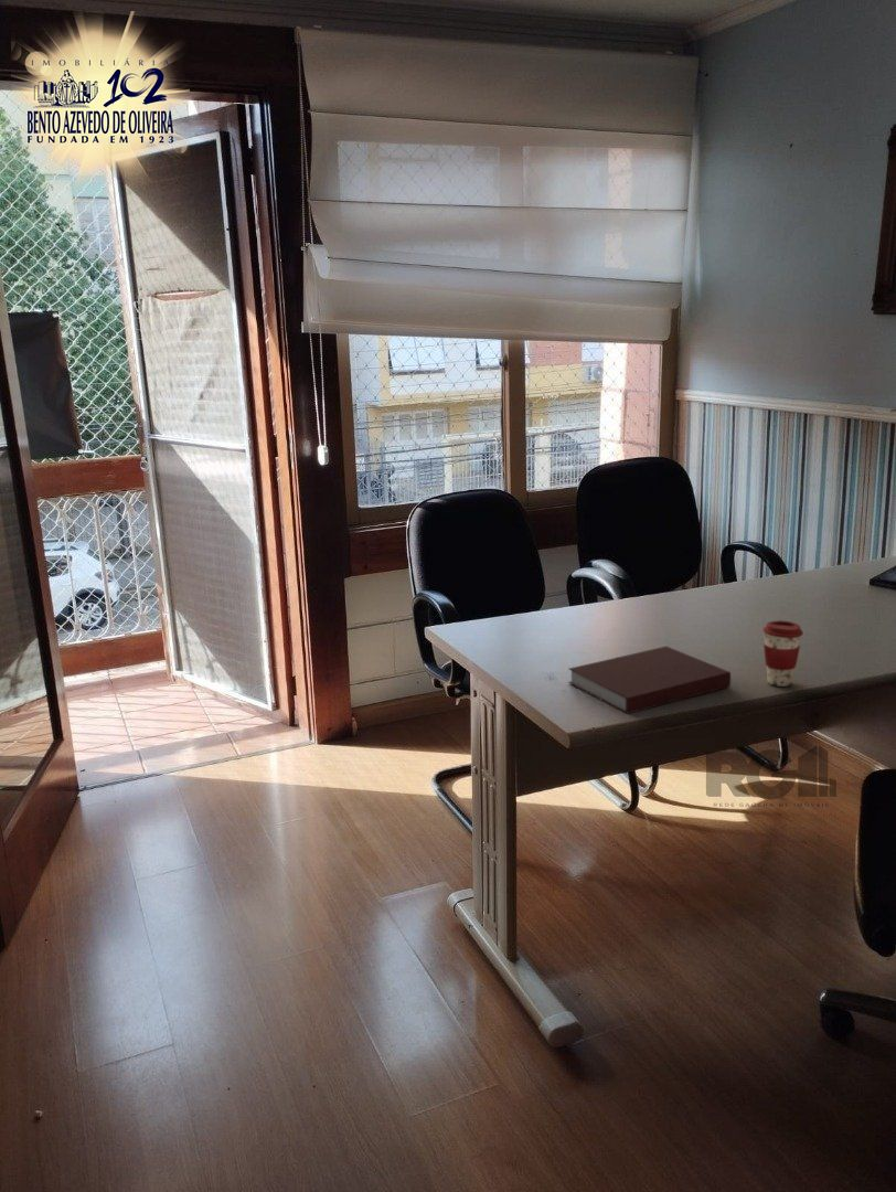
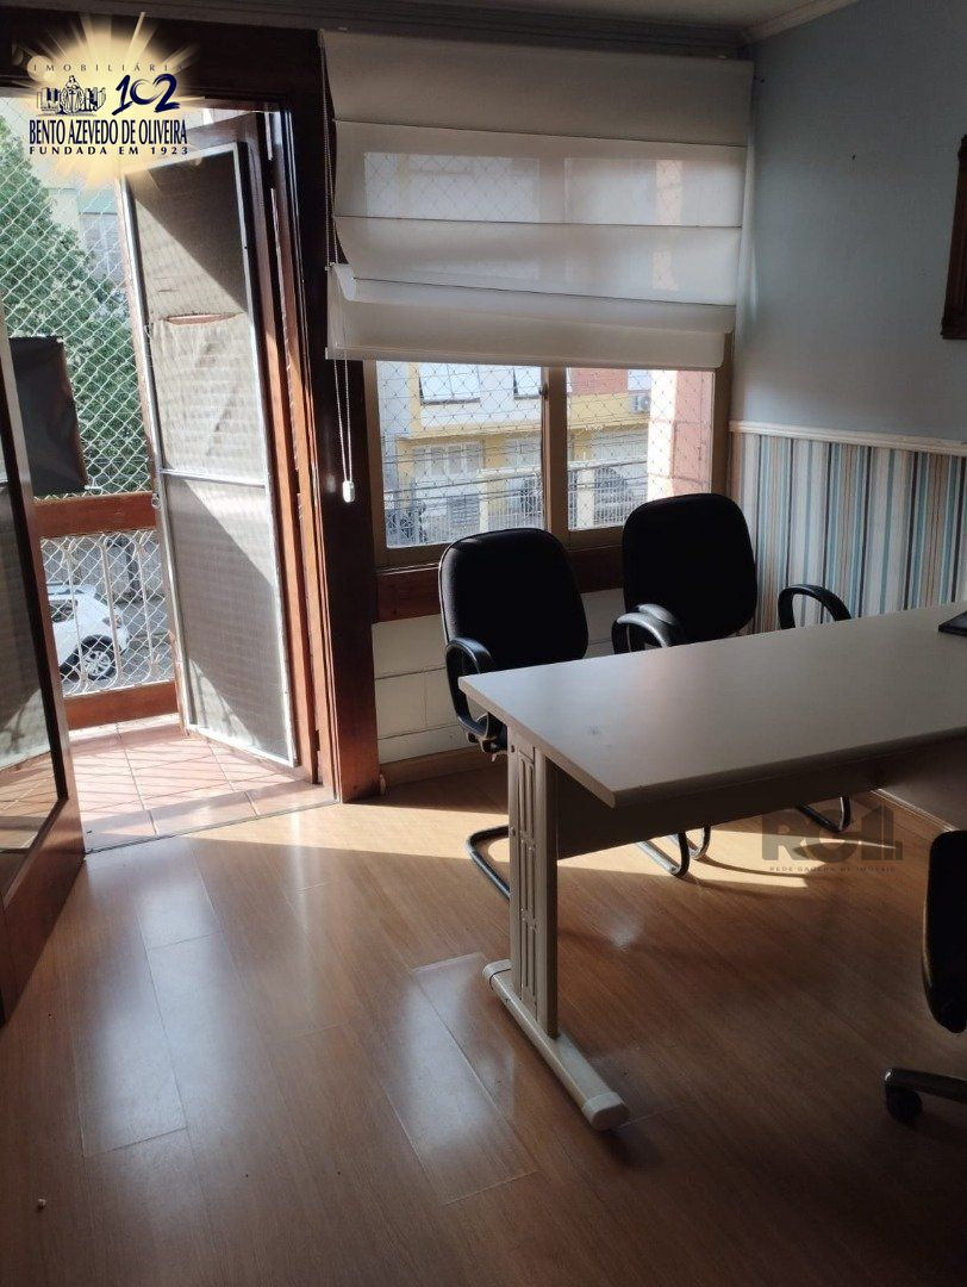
- coffee cup [761,619,804,688]
- notebook [567,646,732,715]
